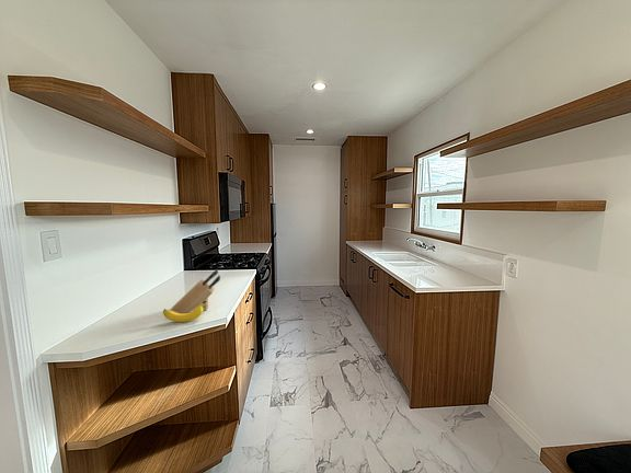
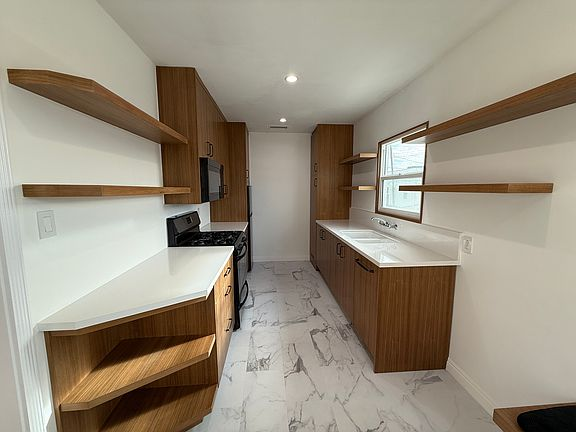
- banana [162,301,207,323]
- knife block [169,268,221,313]
